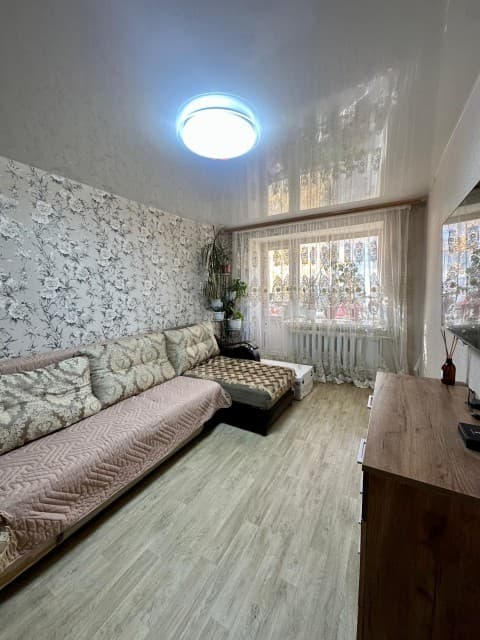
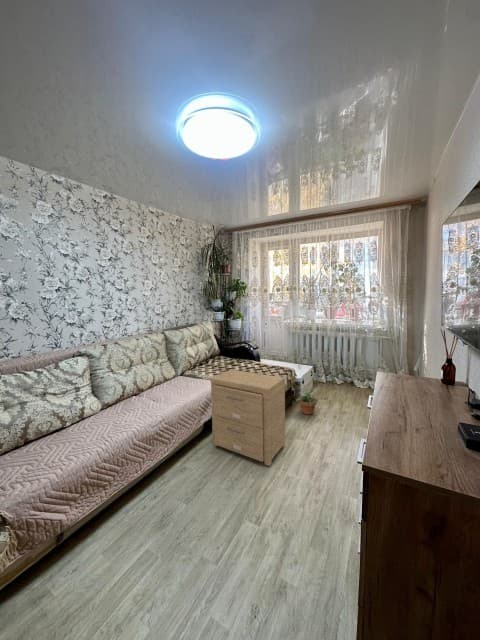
+ side table [210,369,286,467]
+ potted plant [294,387,320,416]
